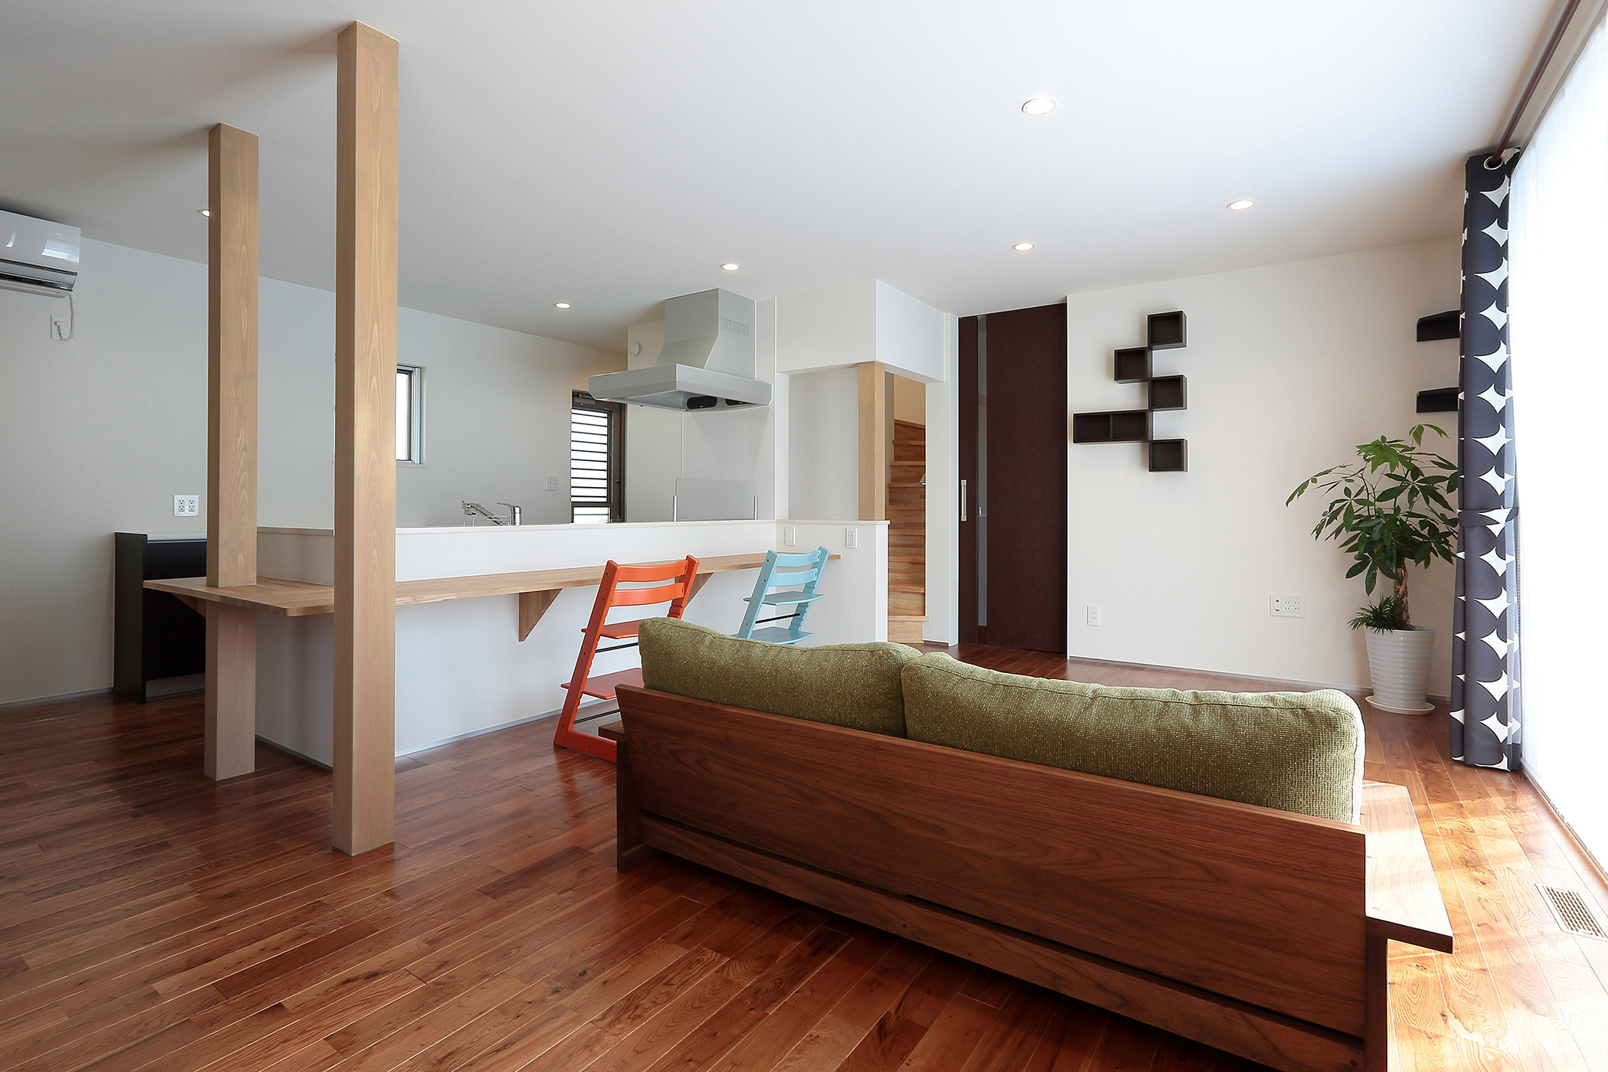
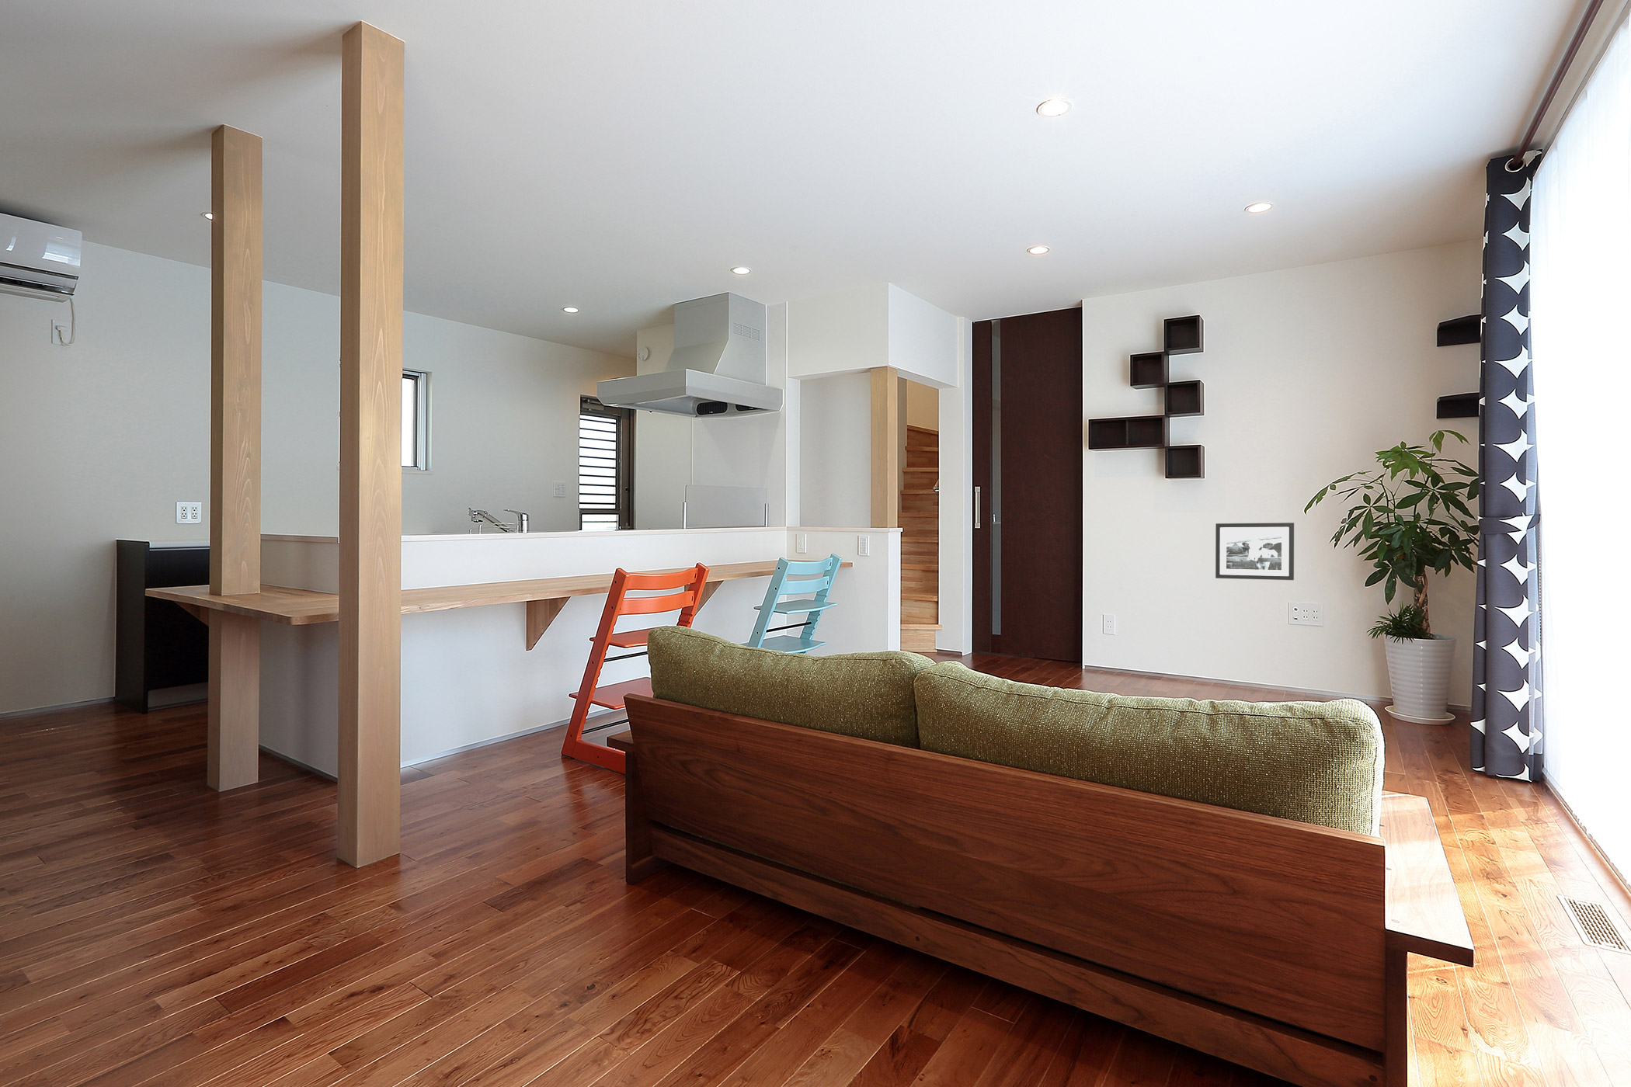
+ picture frame [1215,522,1295,581]
